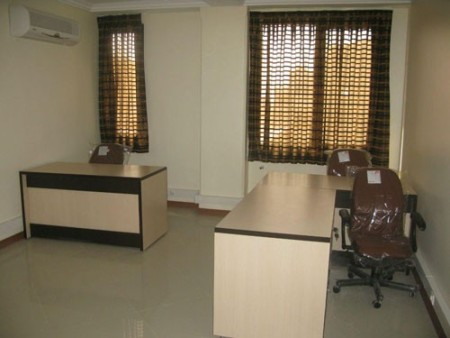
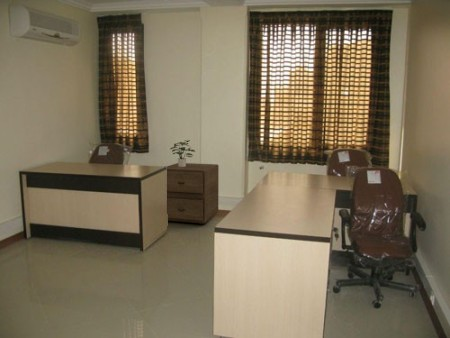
+ filing cabinet [166,162,220,226]
+ potted plant [169,139,196,167]
